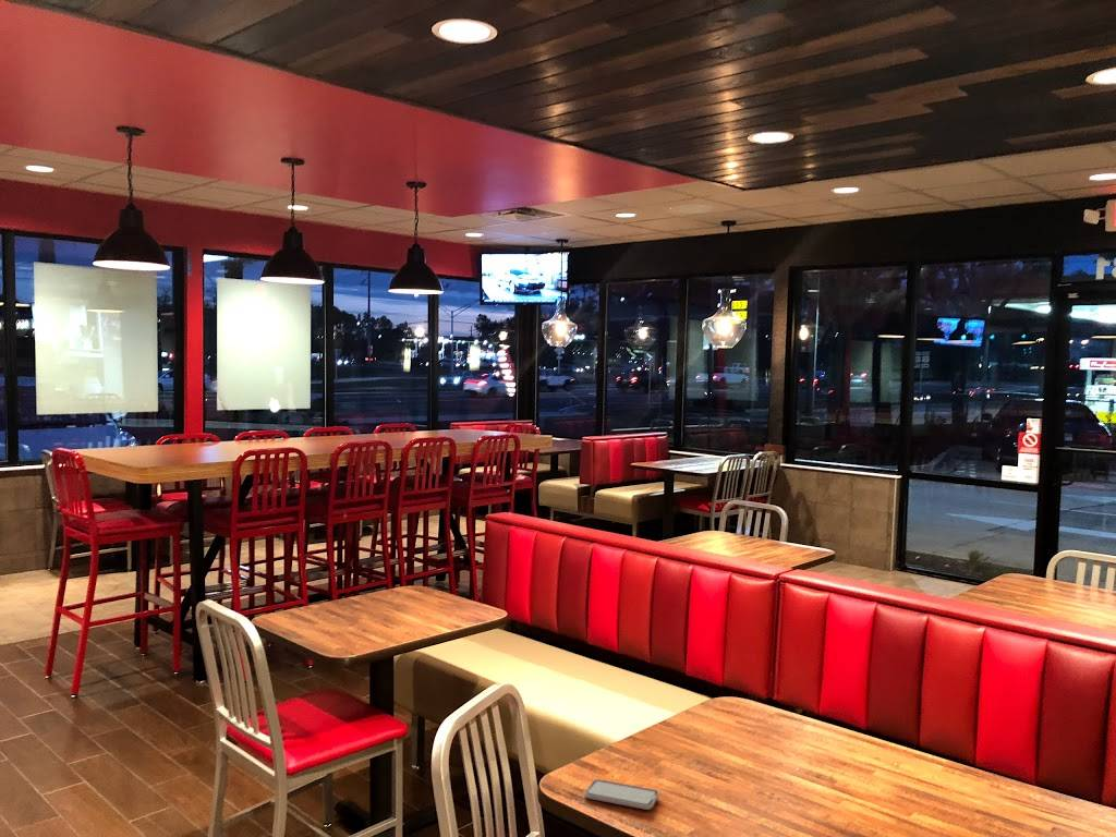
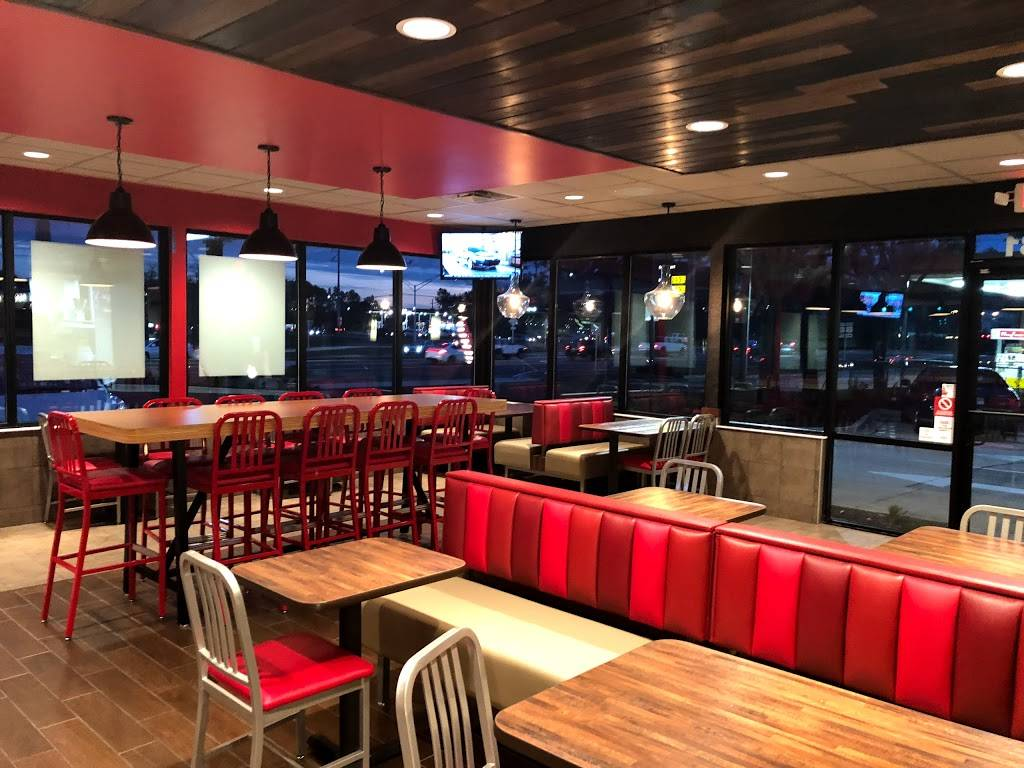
- smartphone [584,778,660,811]
